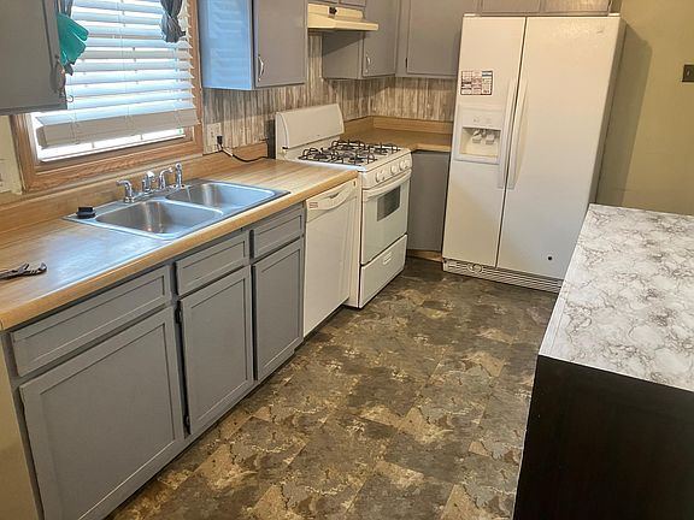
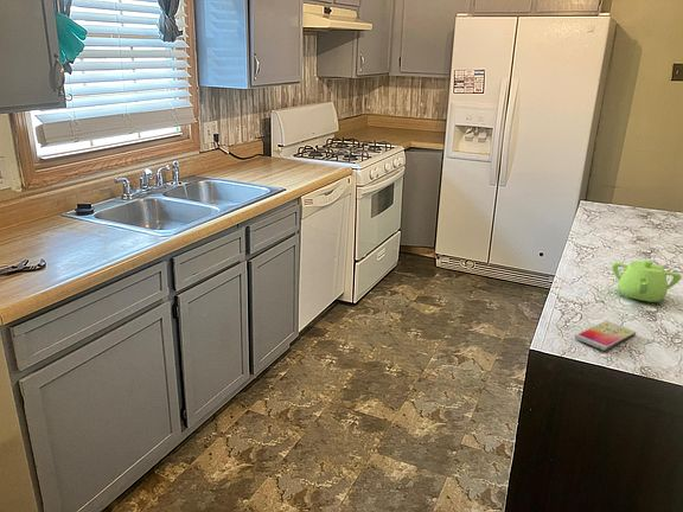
+ smartphone [574,320,637,351]
+ teapot [611,258,682,303]
